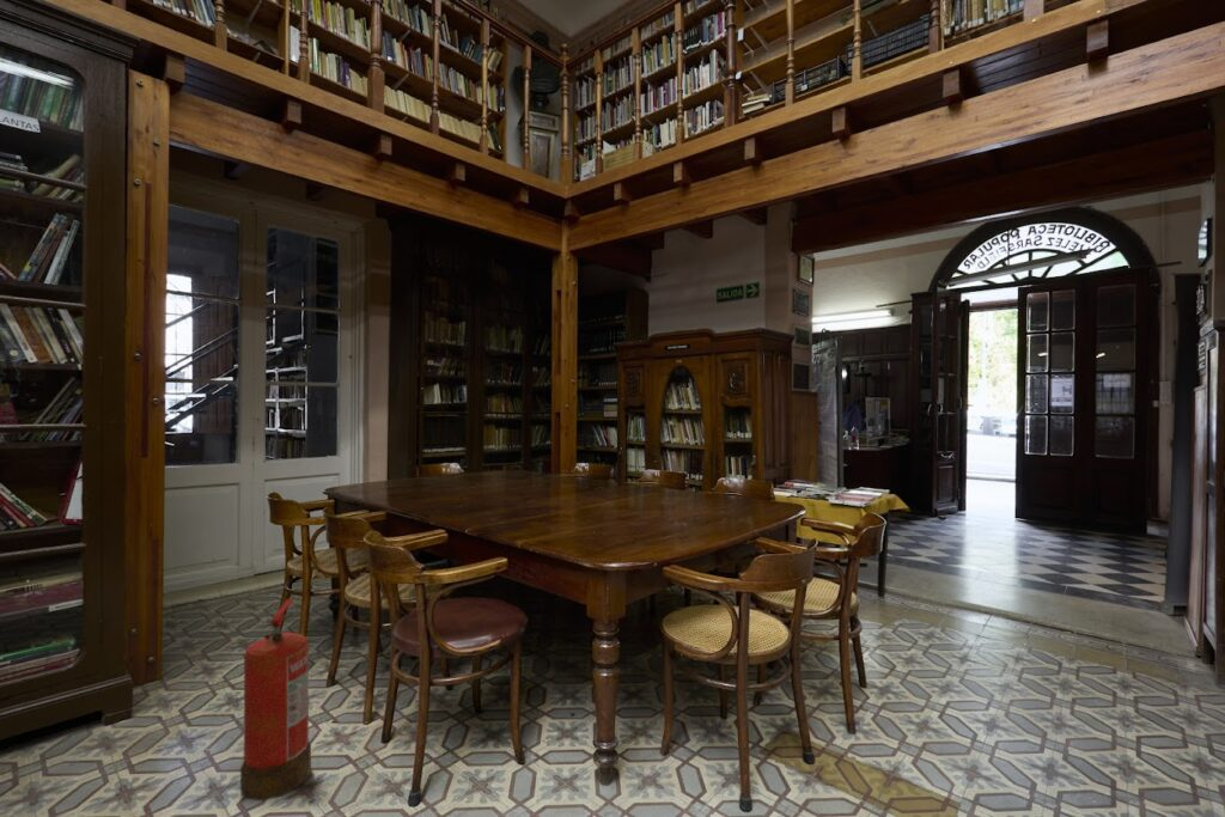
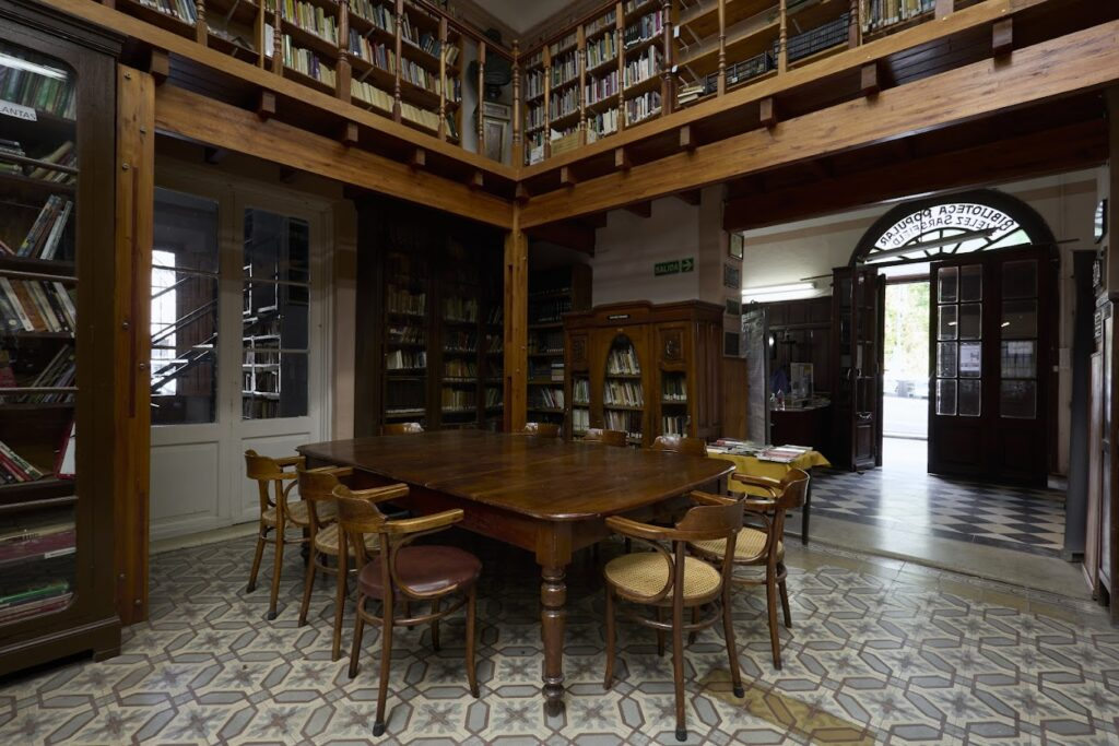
- fire extinguisher [239,597,312,801]
